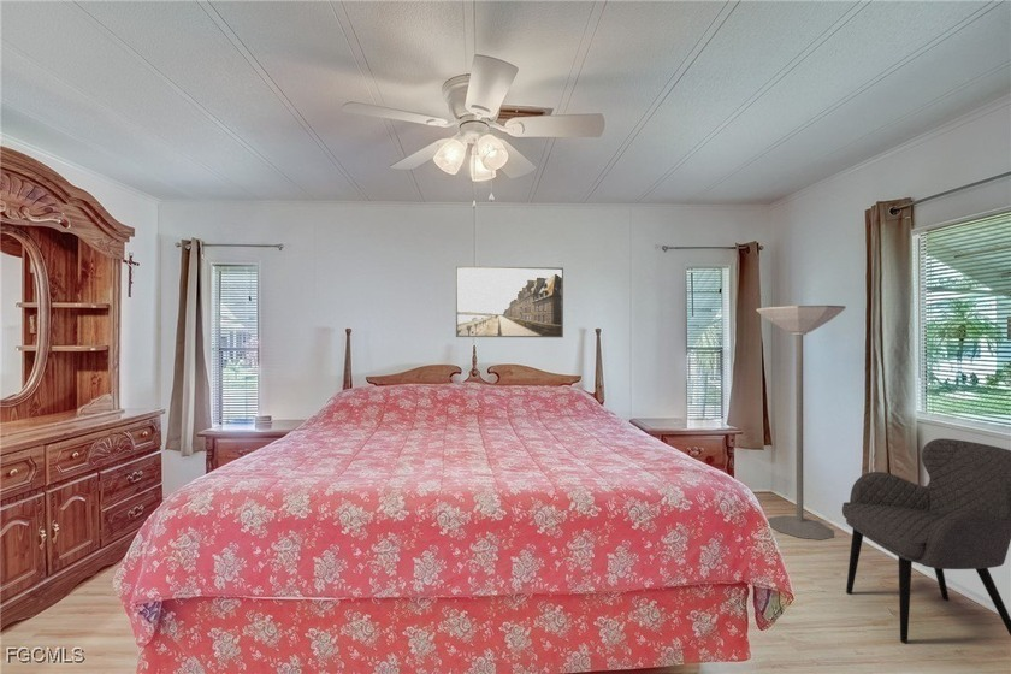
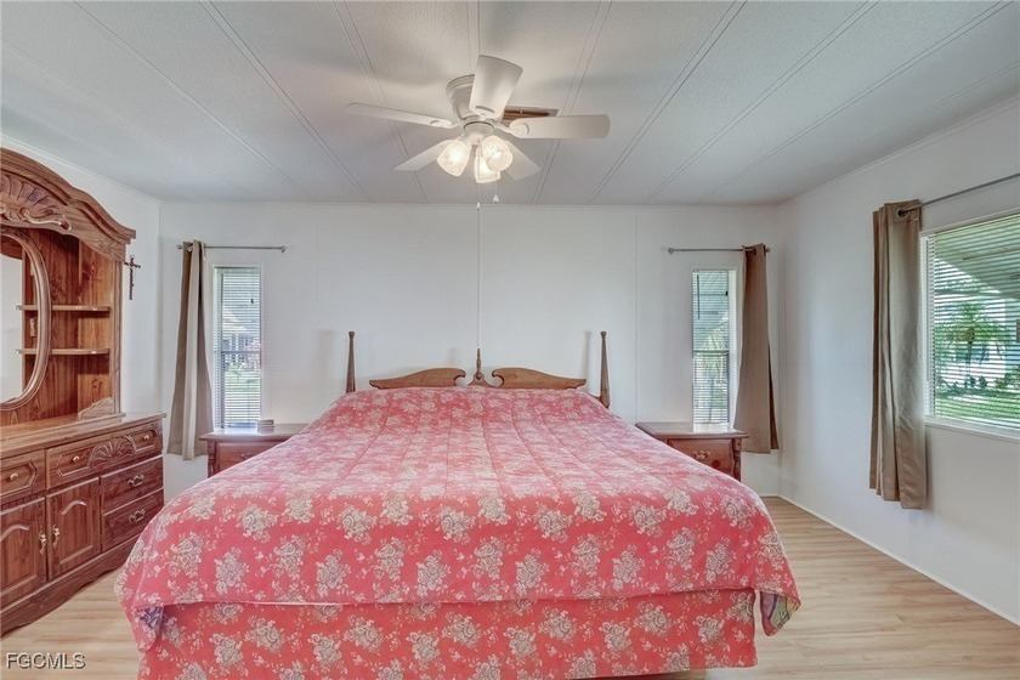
- floor lamp [756,305,847,540]
- armchair [841,437,1011,644]
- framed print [455,265,564,338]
